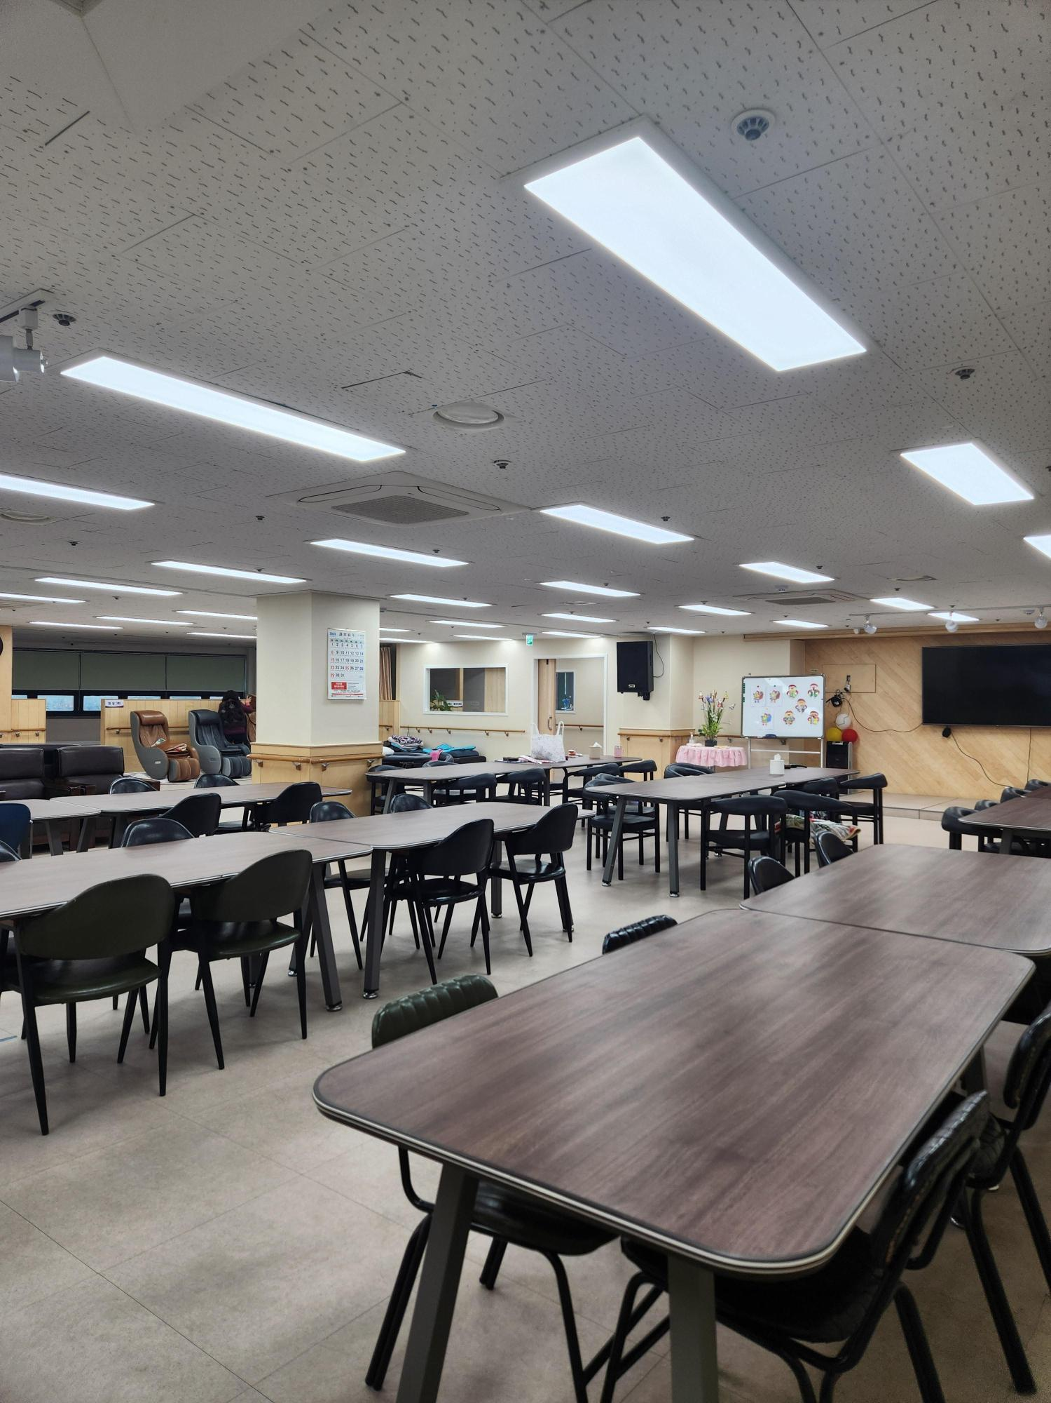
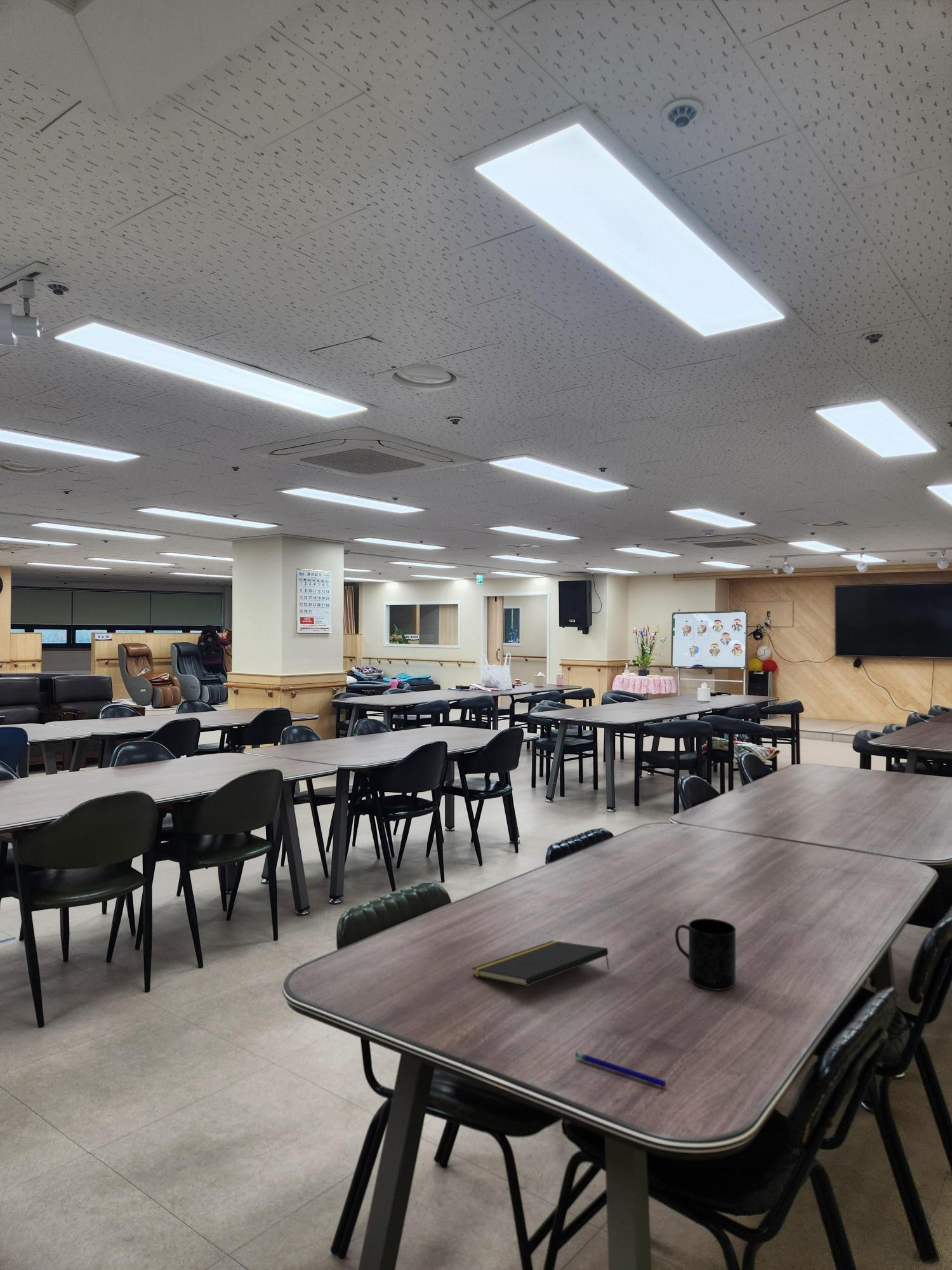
+ pen [574,1052,667,1088]
+ notepad [471,940,611,987]
+ mug [675,918,737,991]
